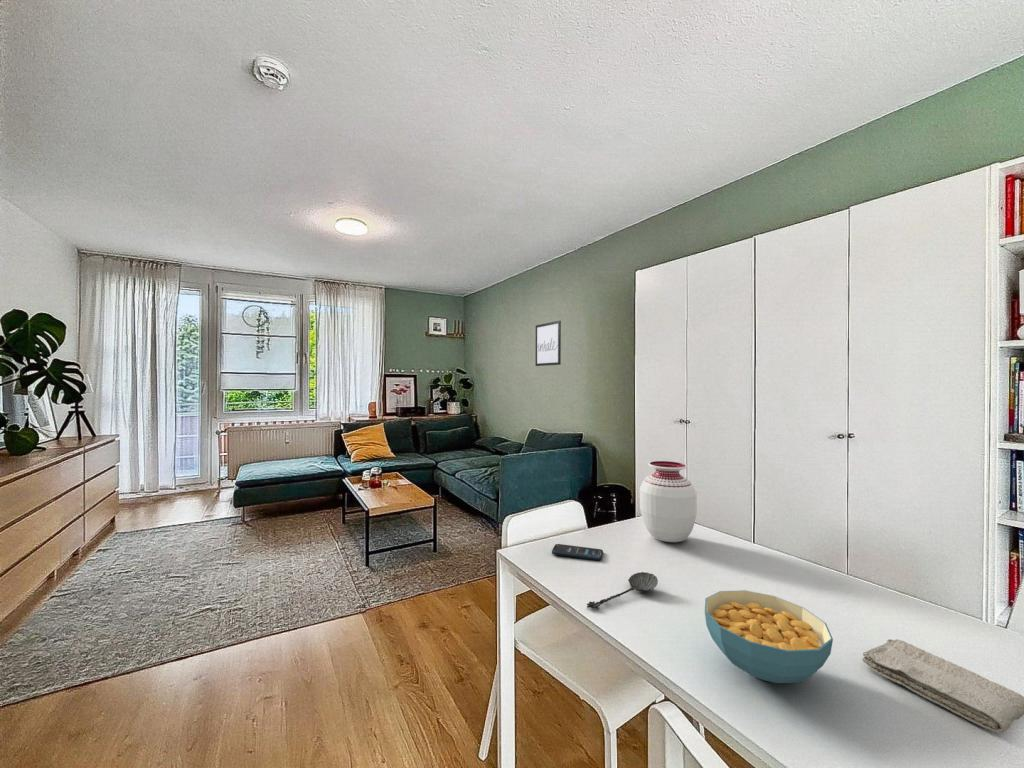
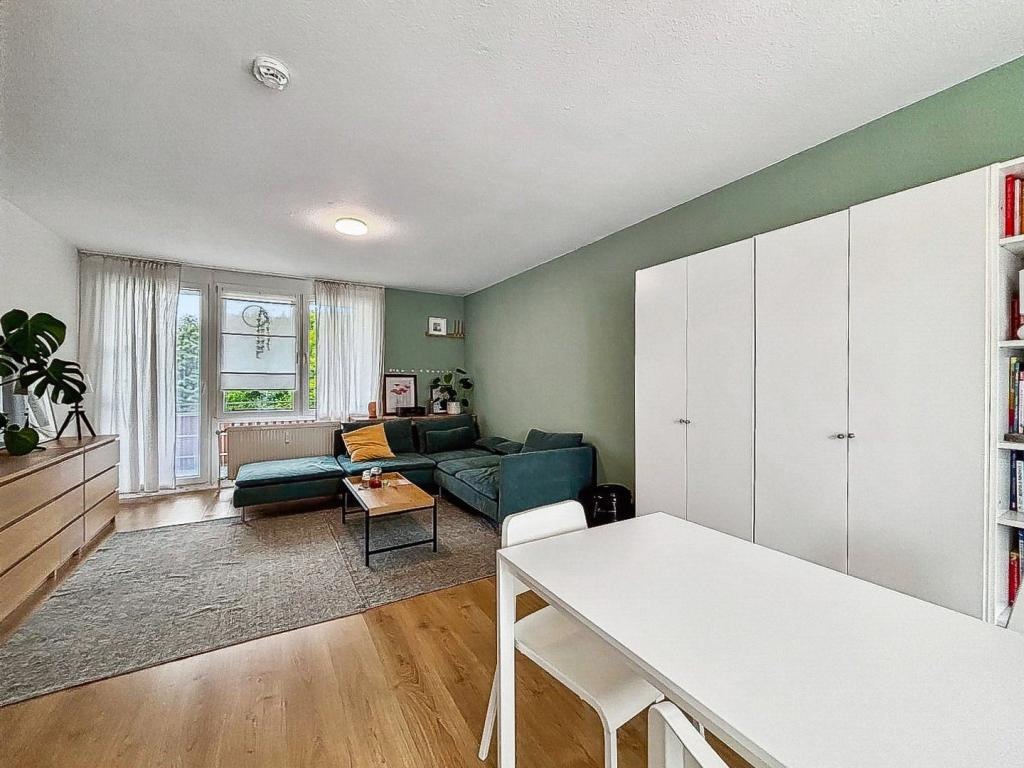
- vase [639,460,698,543]
- wall art [535,320,562,367]
- smartphone [551,543,604,561]
- cereal bowl [704,589,834,684]
- washcloth [861,638,1024,734]
- spoon [586,571,659,609]
